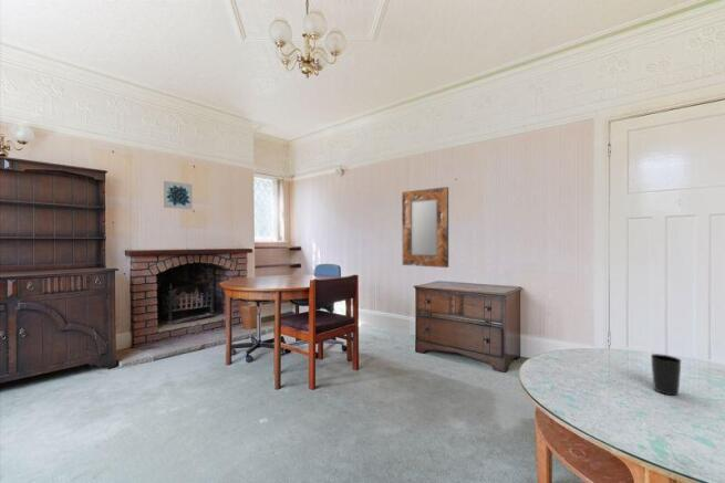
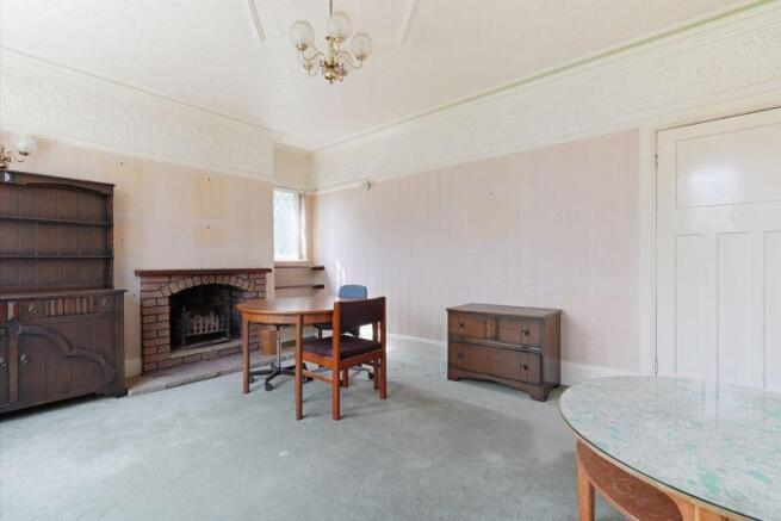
- wall art [163,180,194,210]
- home mirror [401,186,449,269]
- cup [650,353,682,396]
